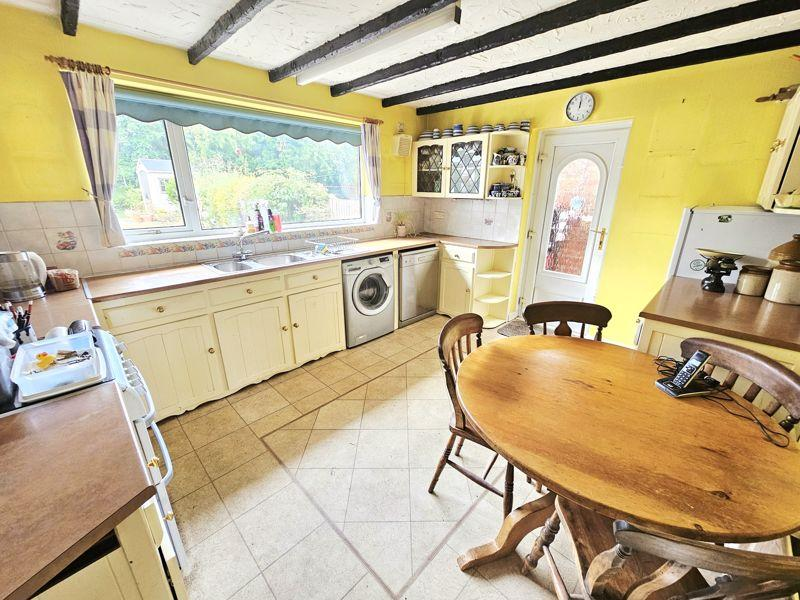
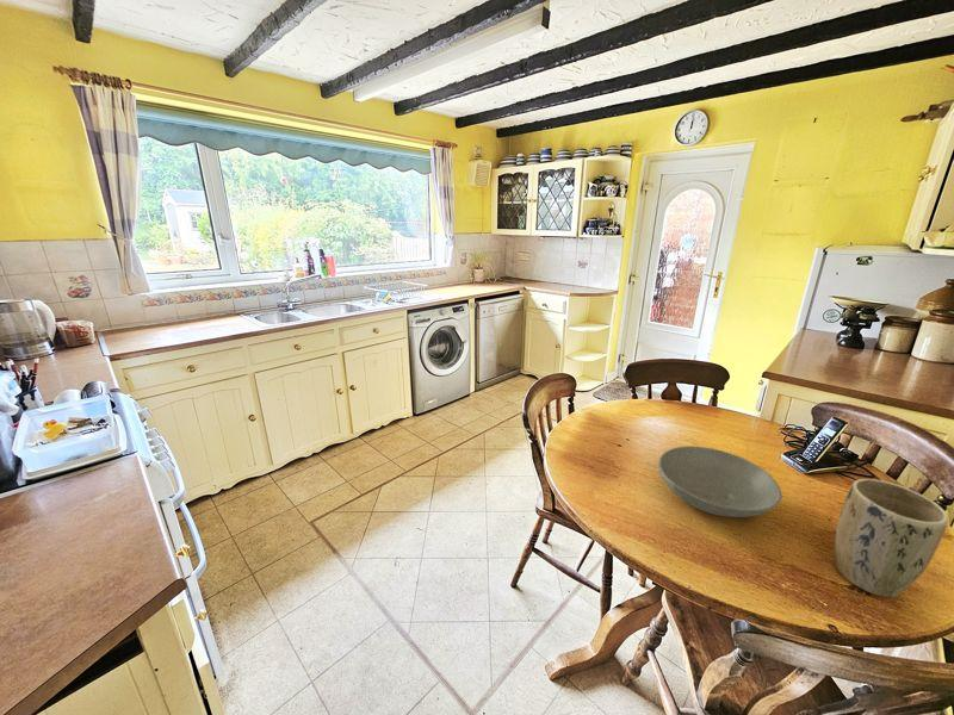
+ plant pot [834,478,949,598]
+ bowl [657,444,783,518]
